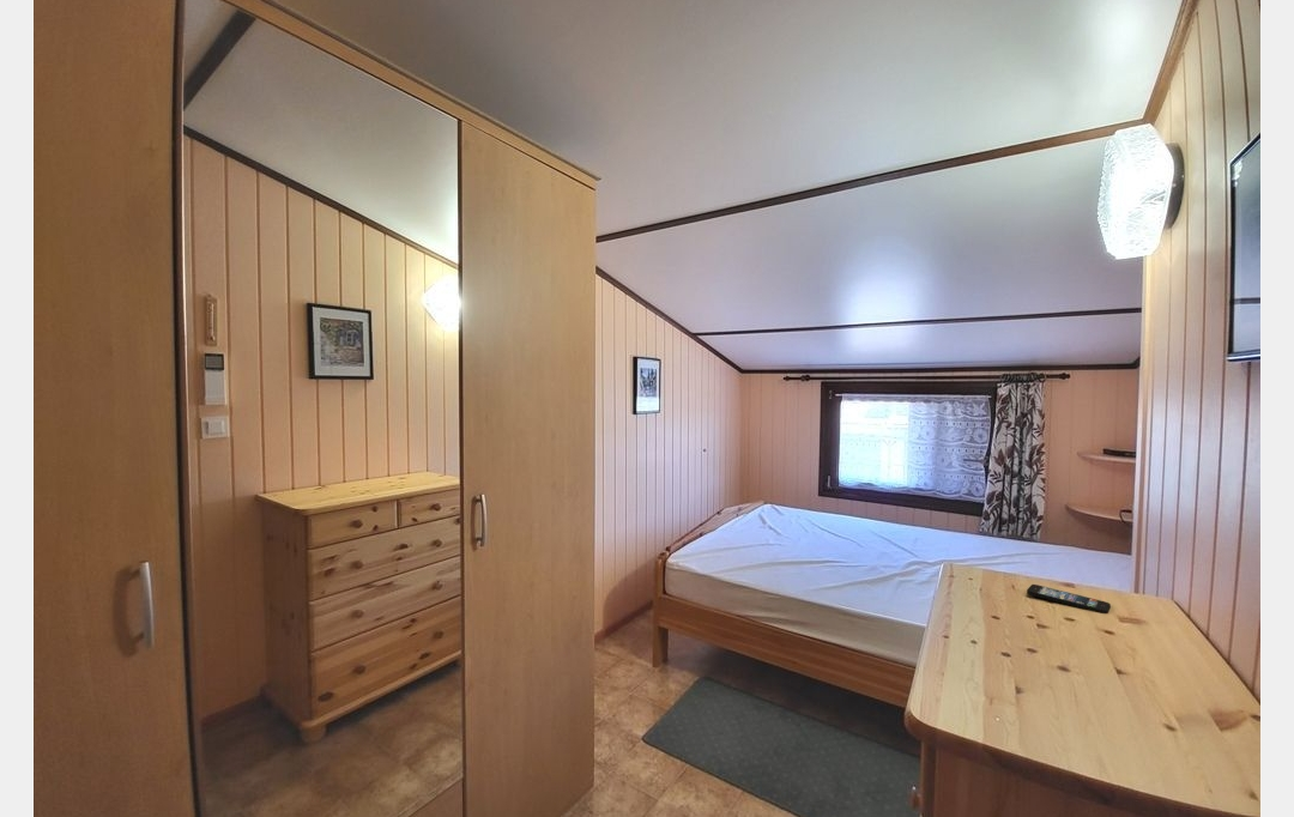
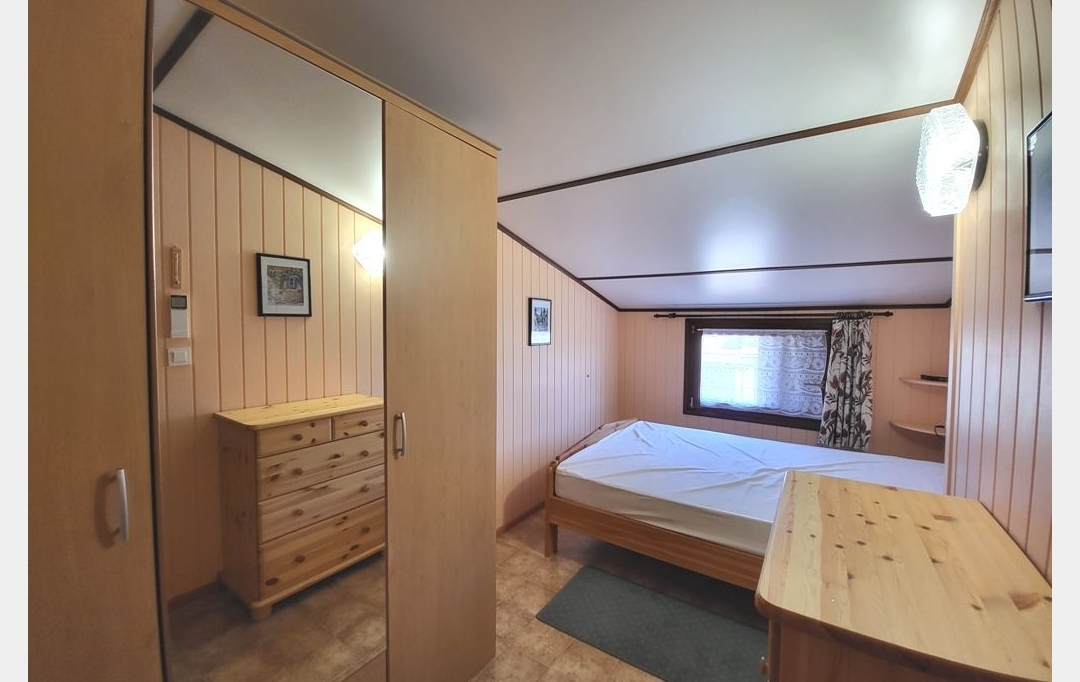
- smartphone [1026,583,1112,615]
